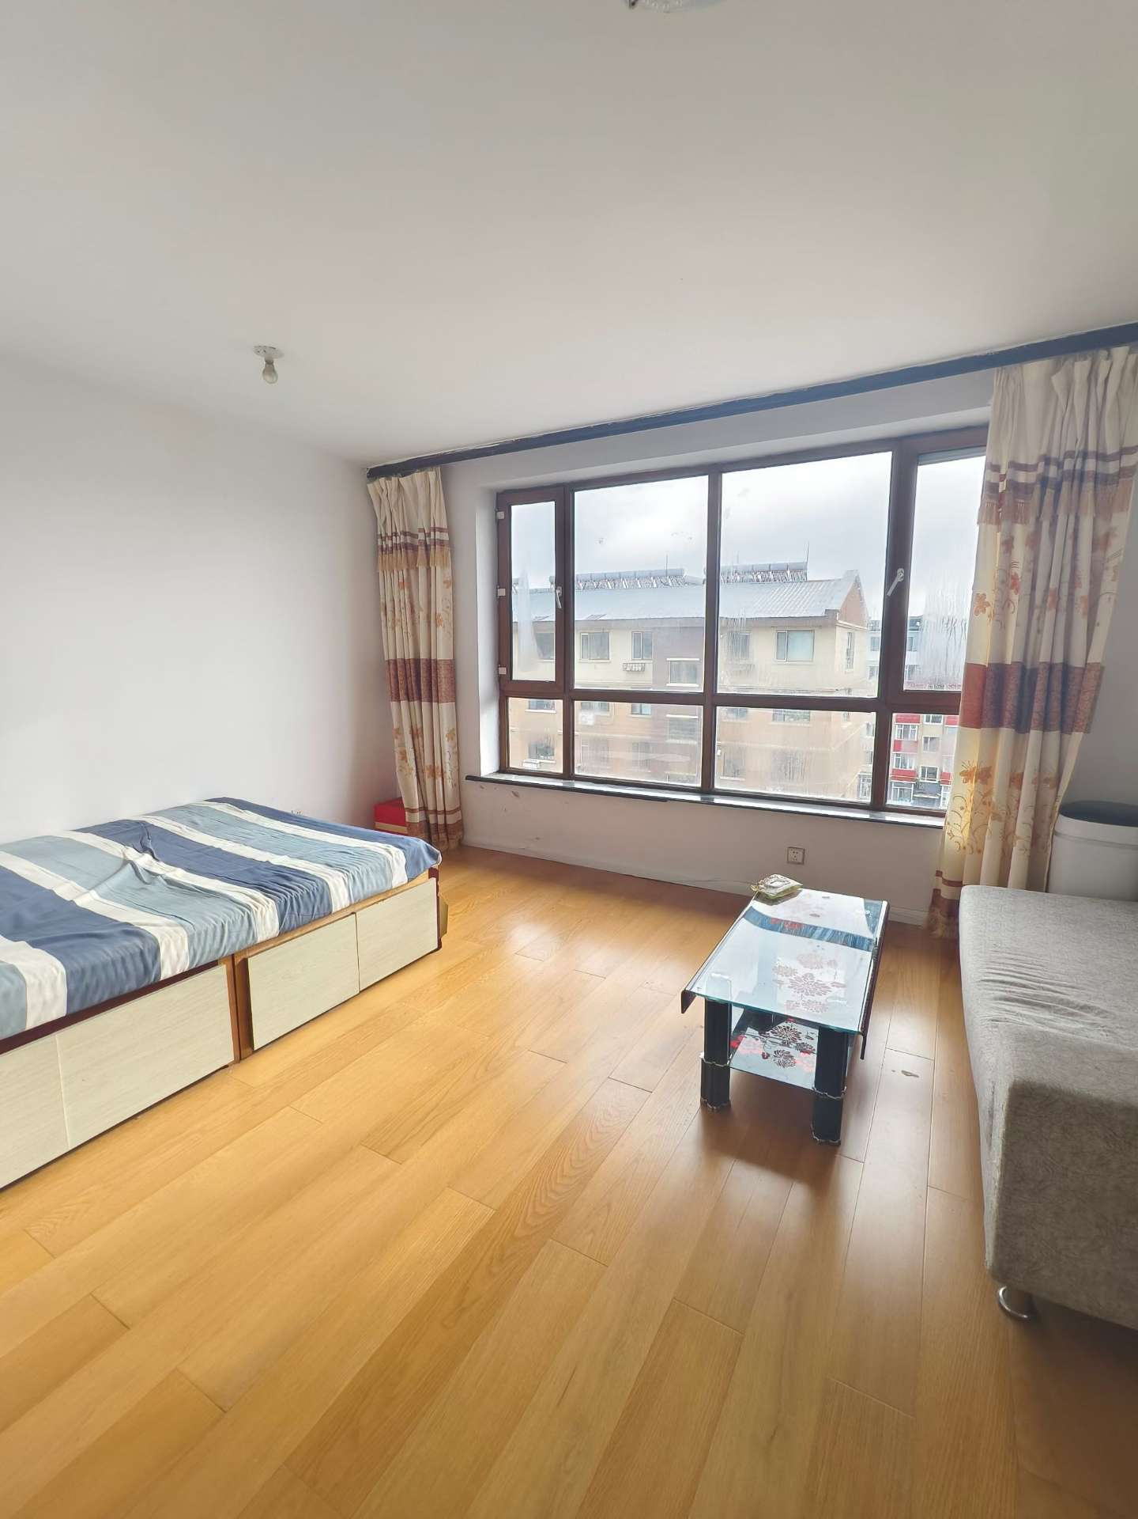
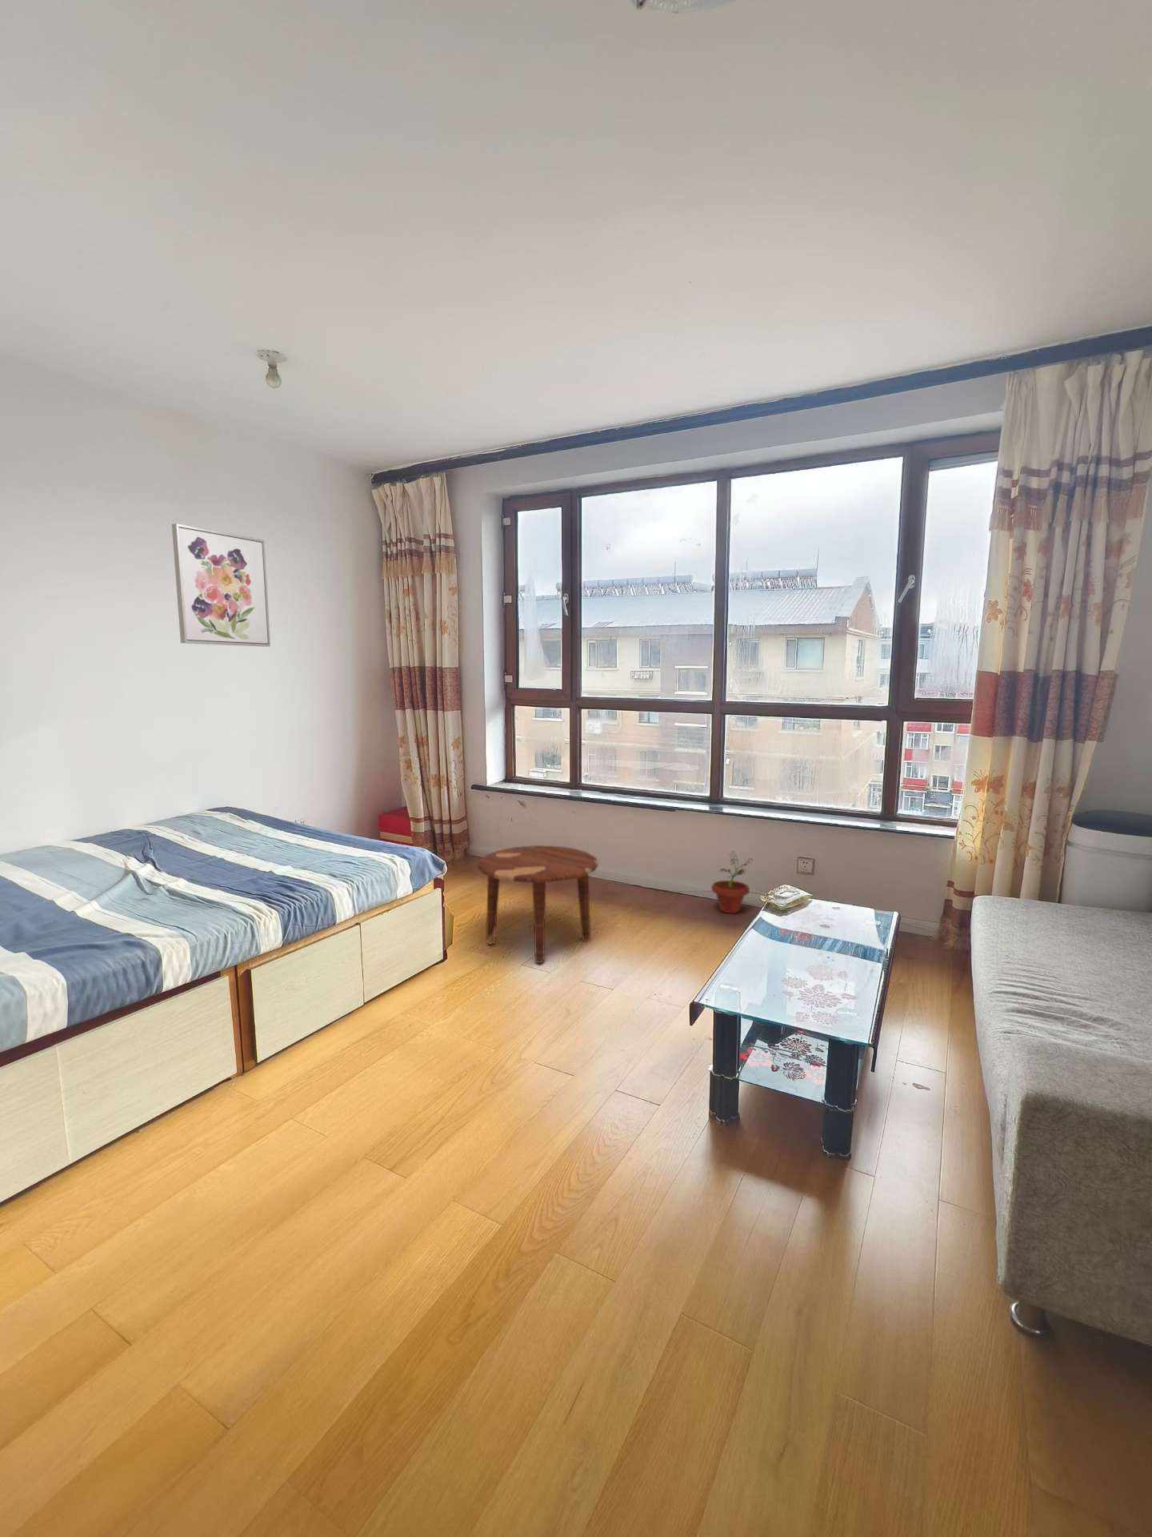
+ potted plant [710,850,755,914]
+ side table [477,845,599,963]
+ wall art [171,523,271,647]
